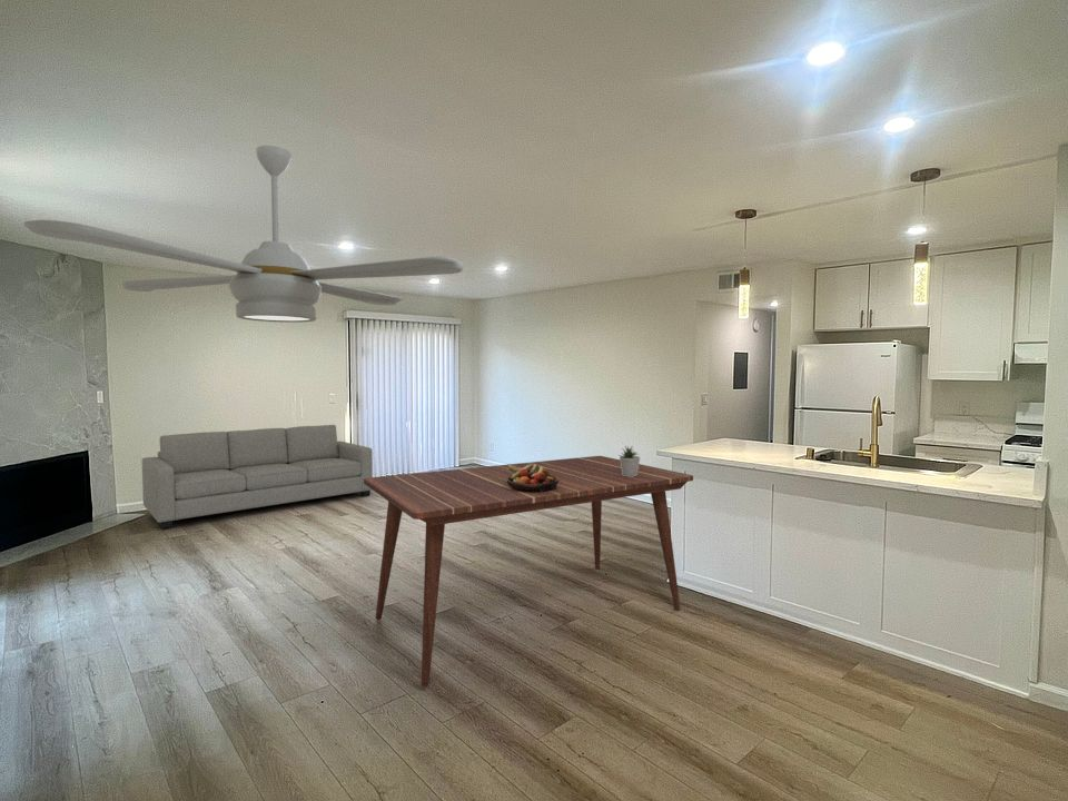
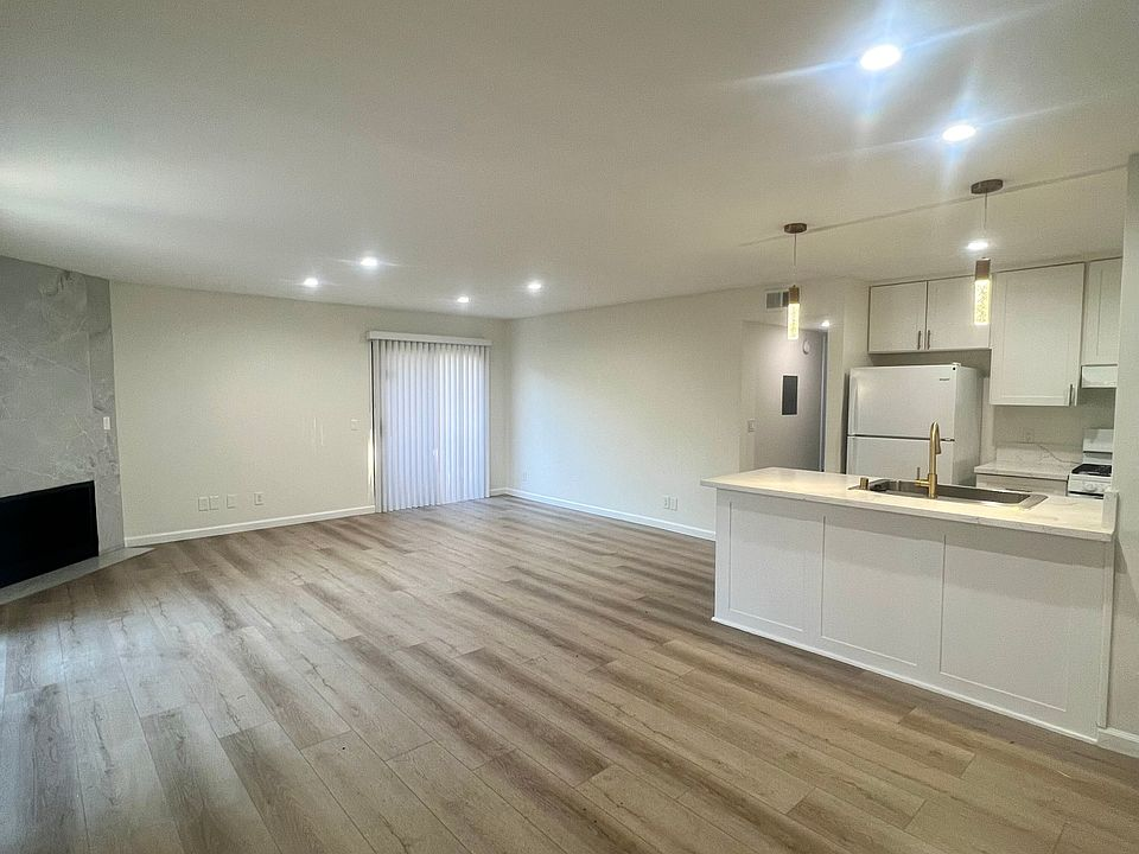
- sofa [141,424,374,530]
- dining table [364,455,694,689]
- fruit bowl [507,464,560,492]
- ceiling fan [22,145,465,324]
- potted plant [617,444,641,477]
